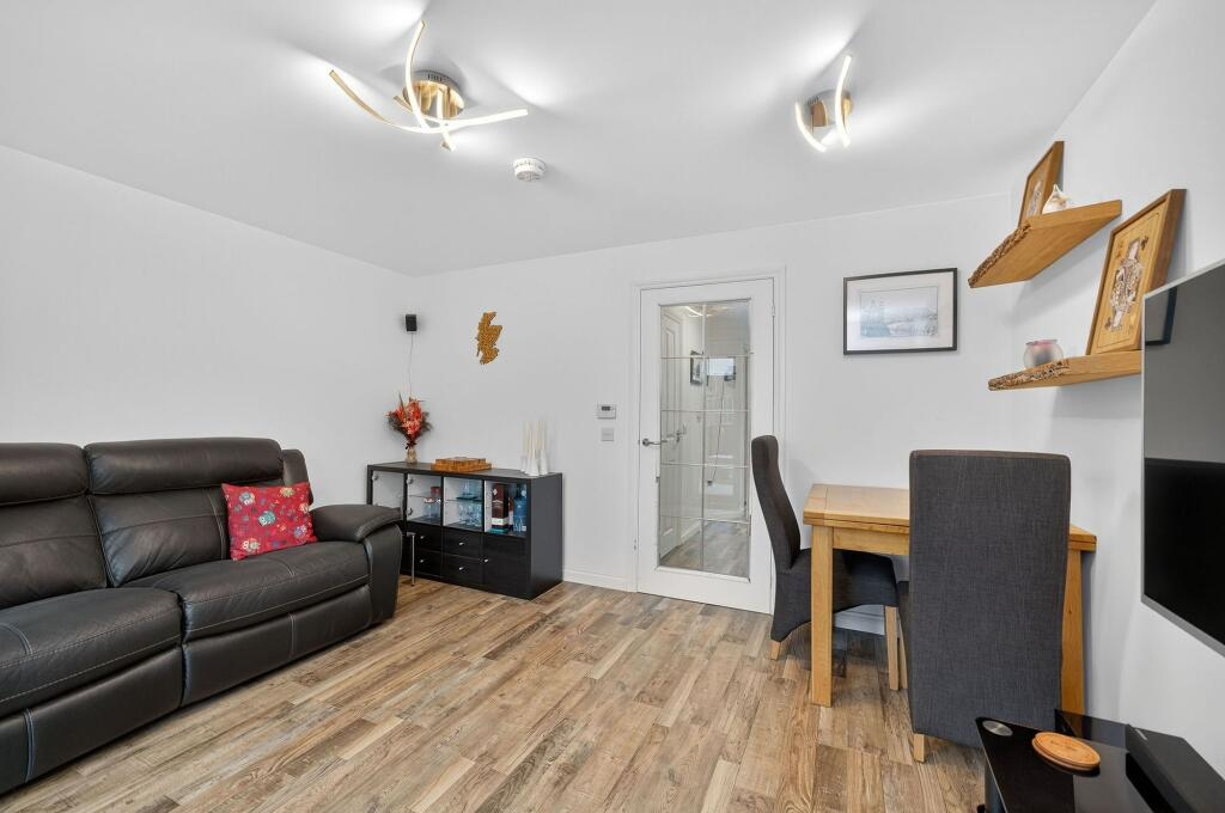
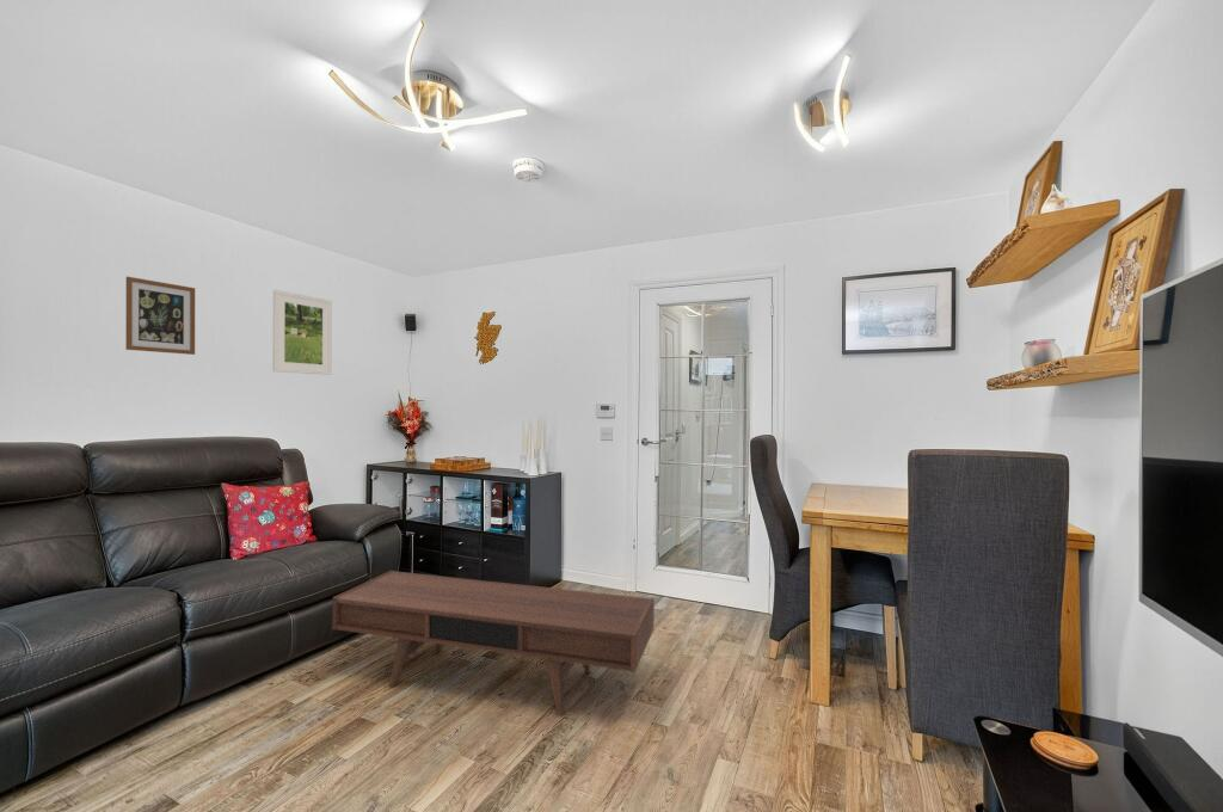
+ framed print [271,289,333,376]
+ wall art [124,276,196,356]
+ coffee table [331,570,656,718]
